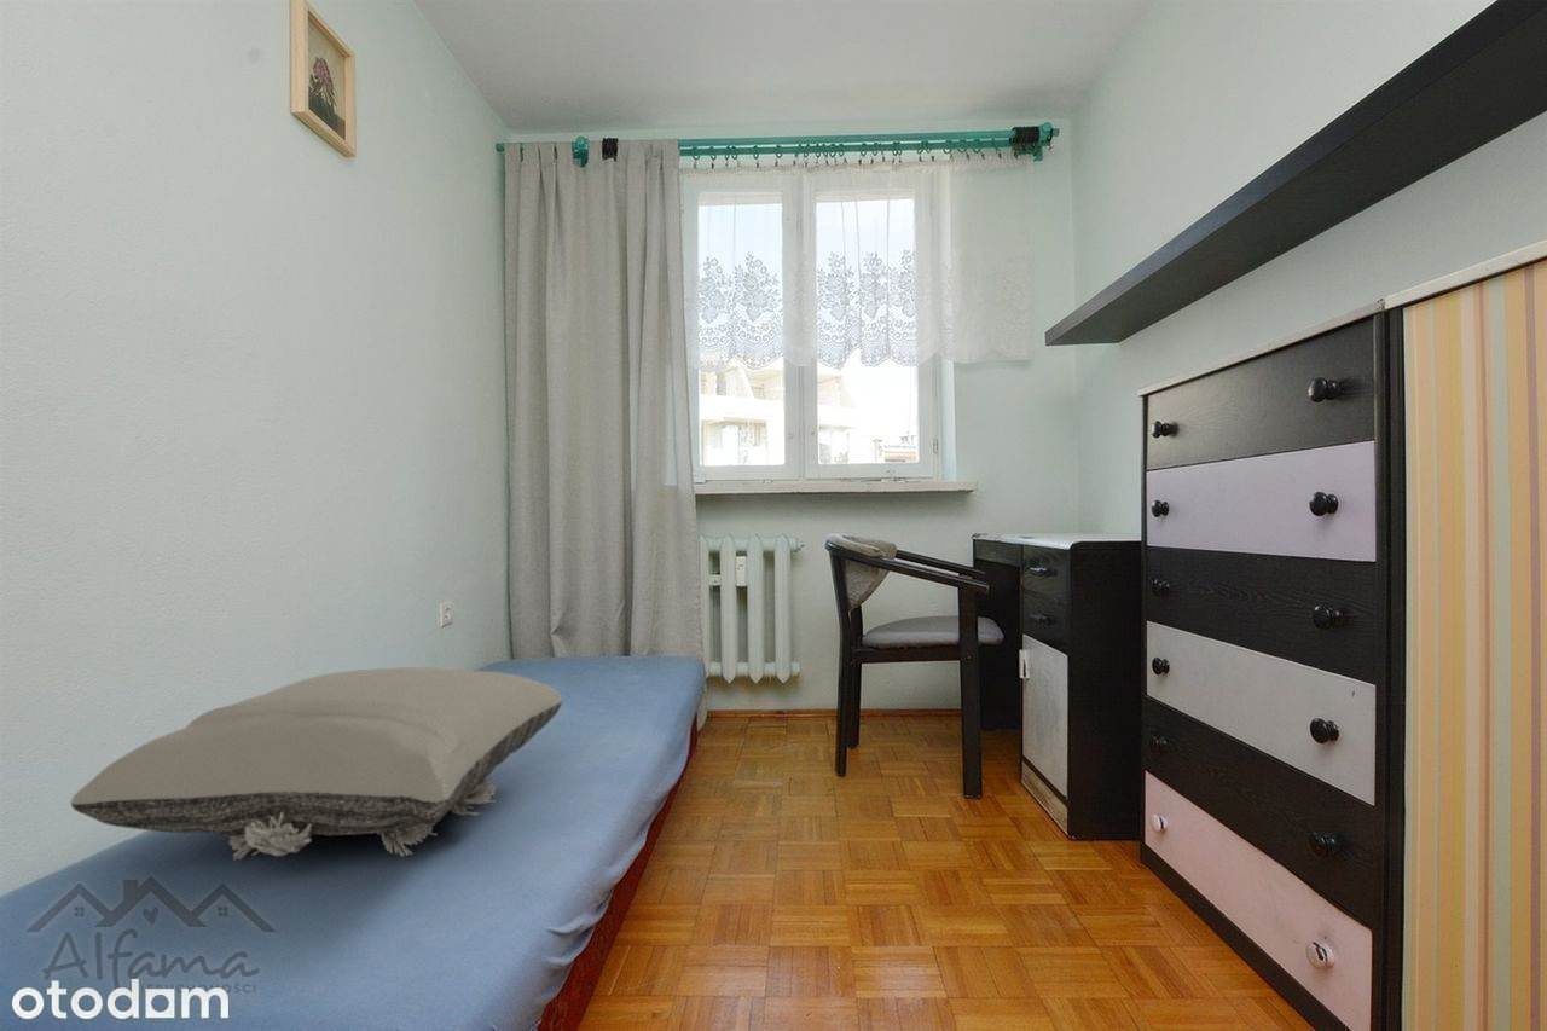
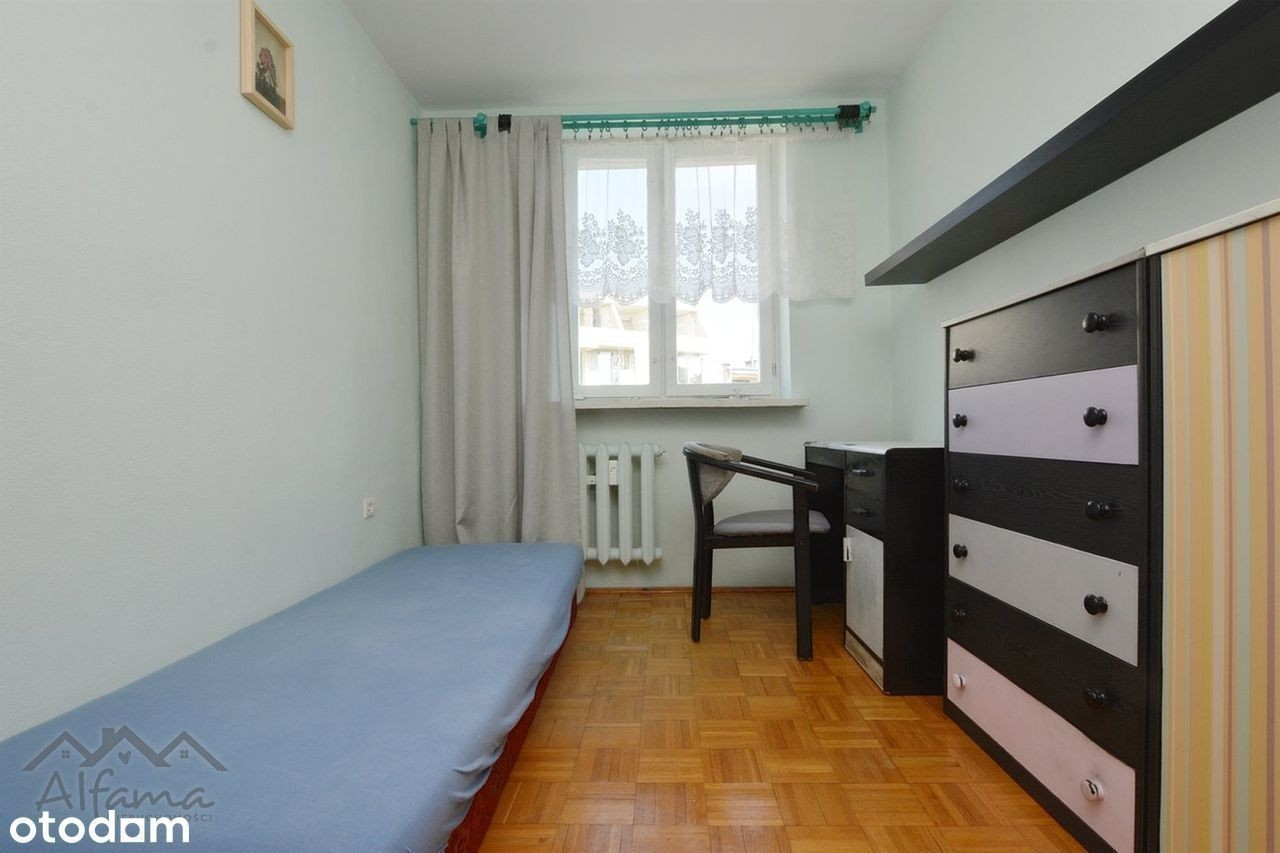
- pillow [70,666,563,862]
